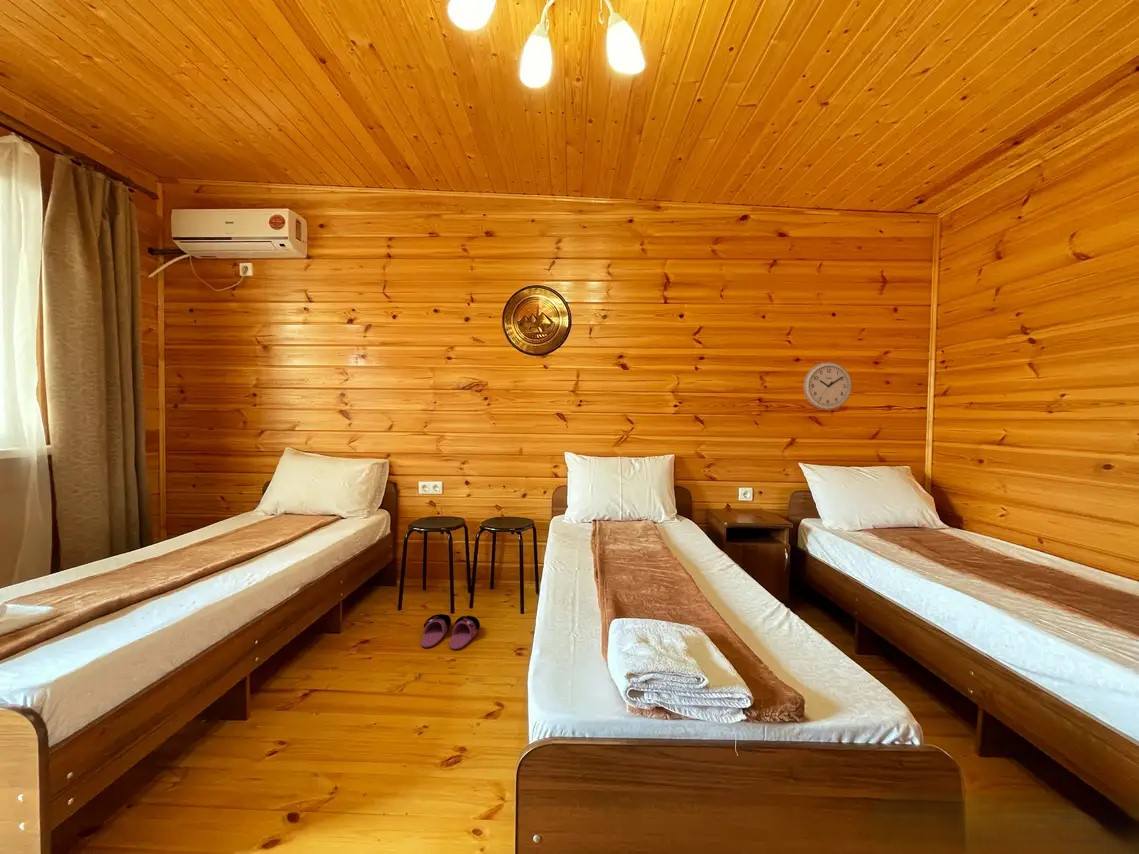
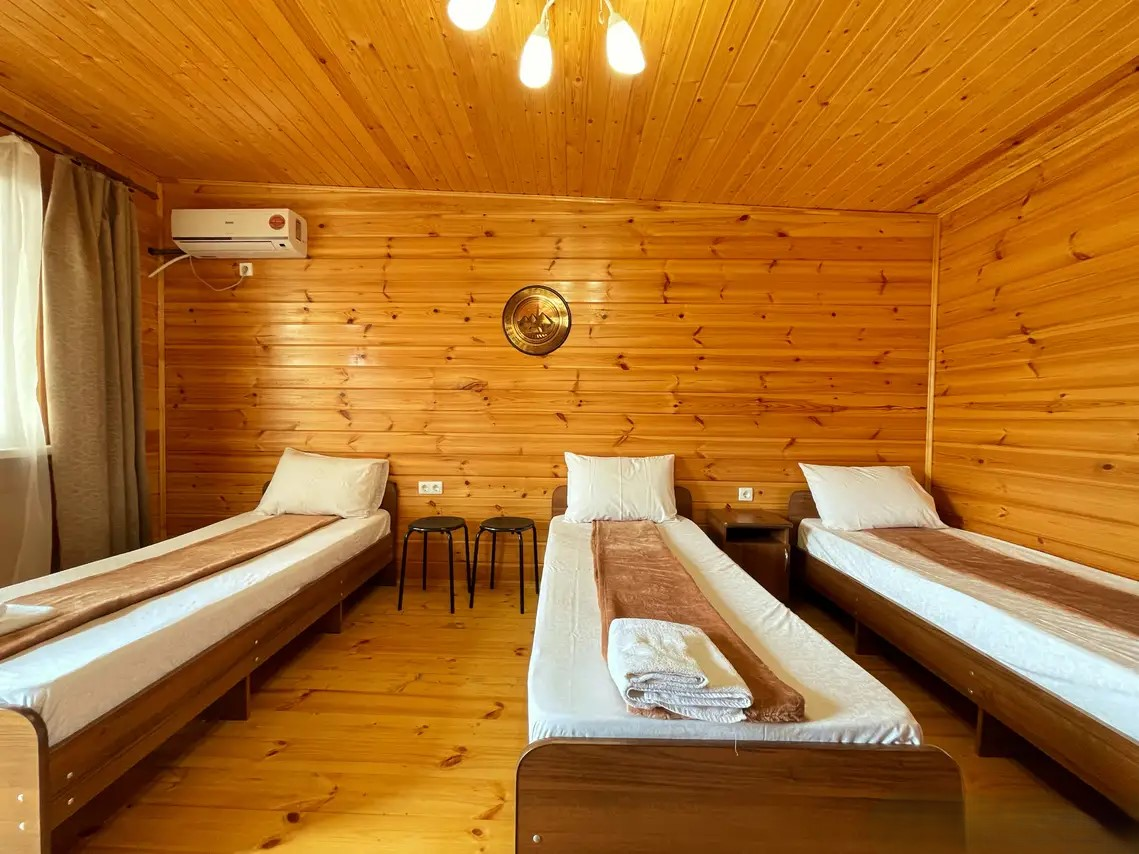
- wall clock [803,361,853,411]
- slippers [420,613,481,651]
